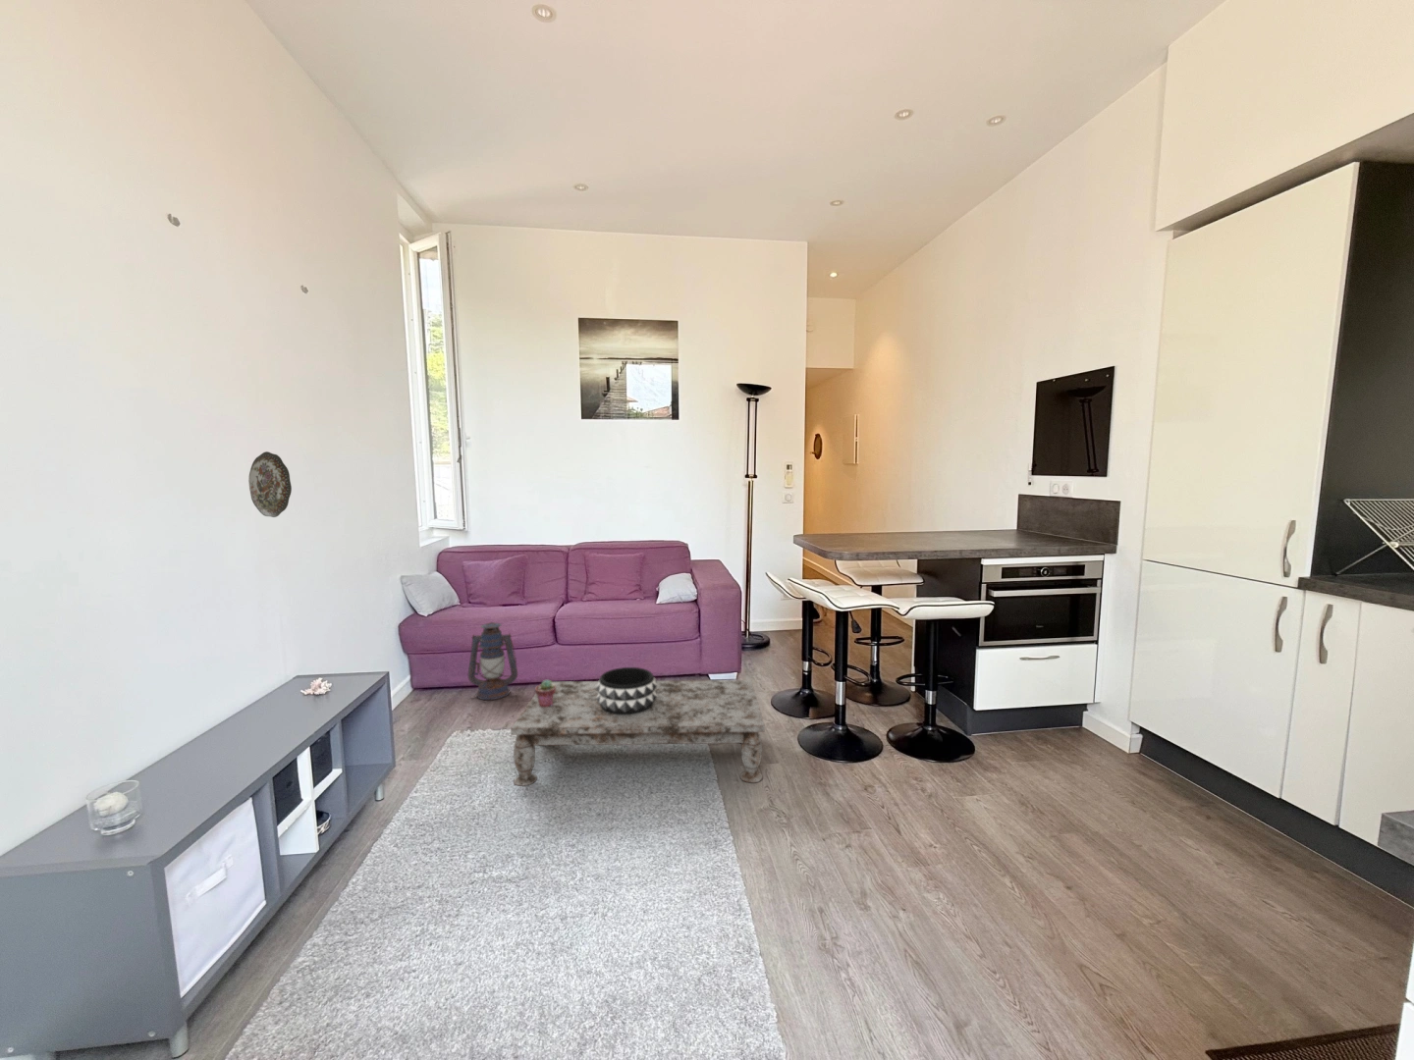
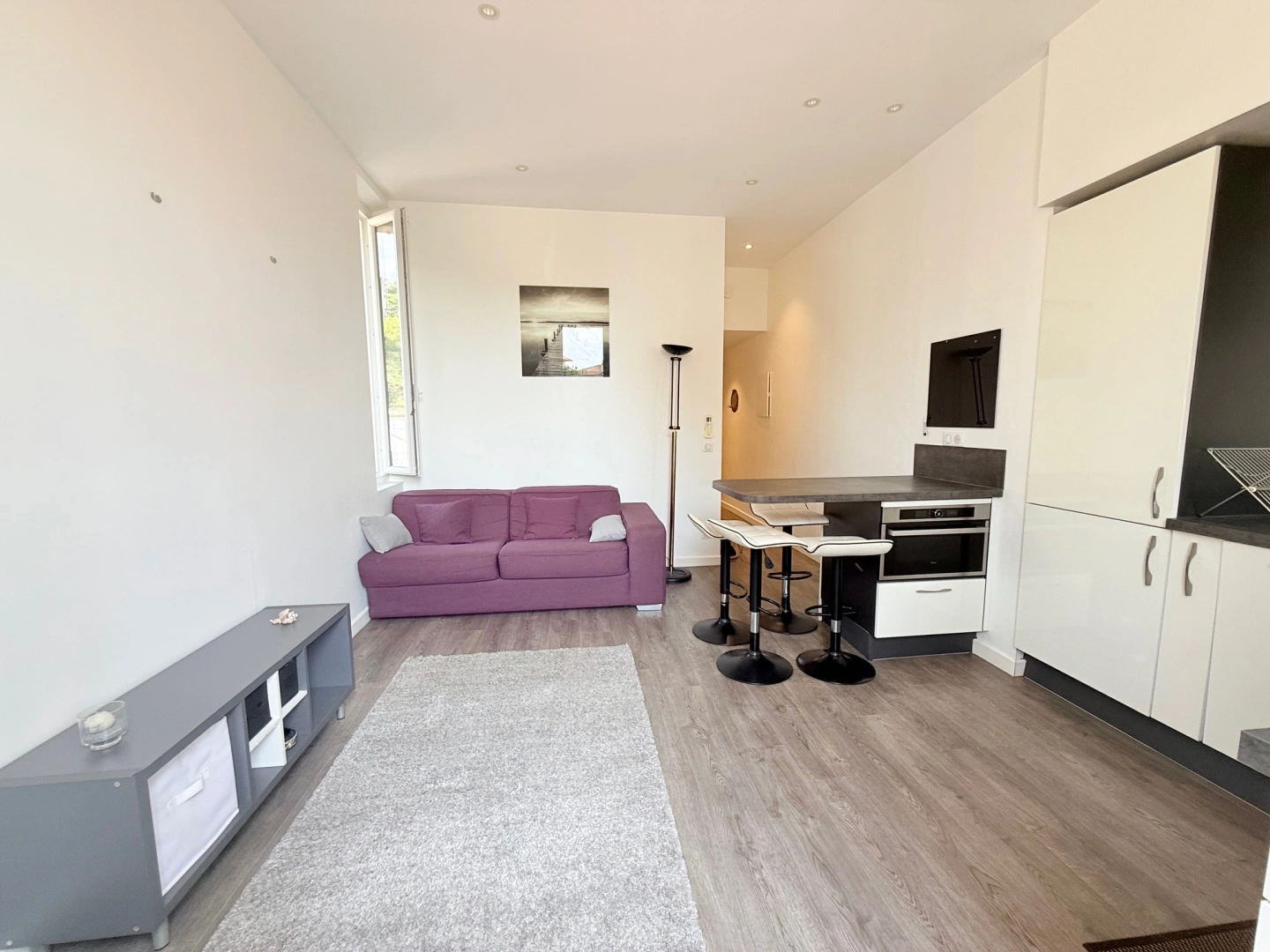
- decorative bowl [596,667,658,715]
- coffee table [510,679,766,787]
- decorative plate [247,451,293,518]
- potted succulent [534,679,556,708]
- lantern [468,621,519,700]
